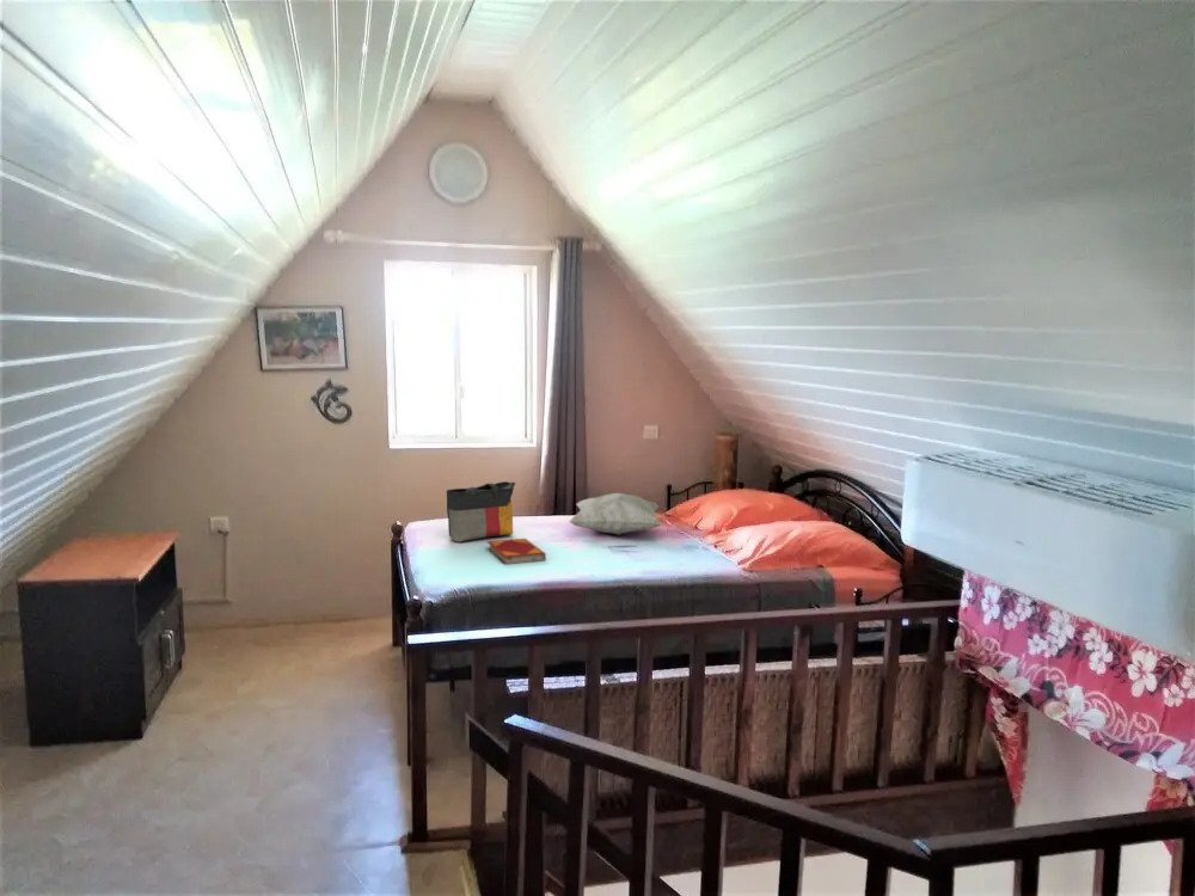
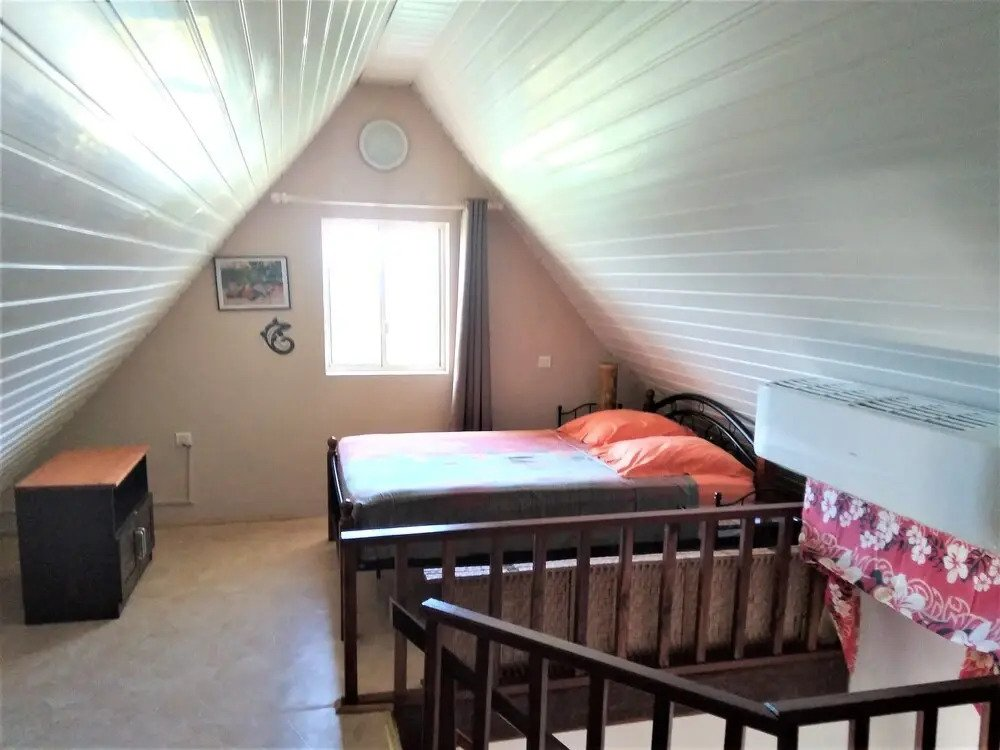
- tote bag [446,480,516,542]
- hardback book [486,538,547,566]
- decorative pillow [568,492,663,536]
